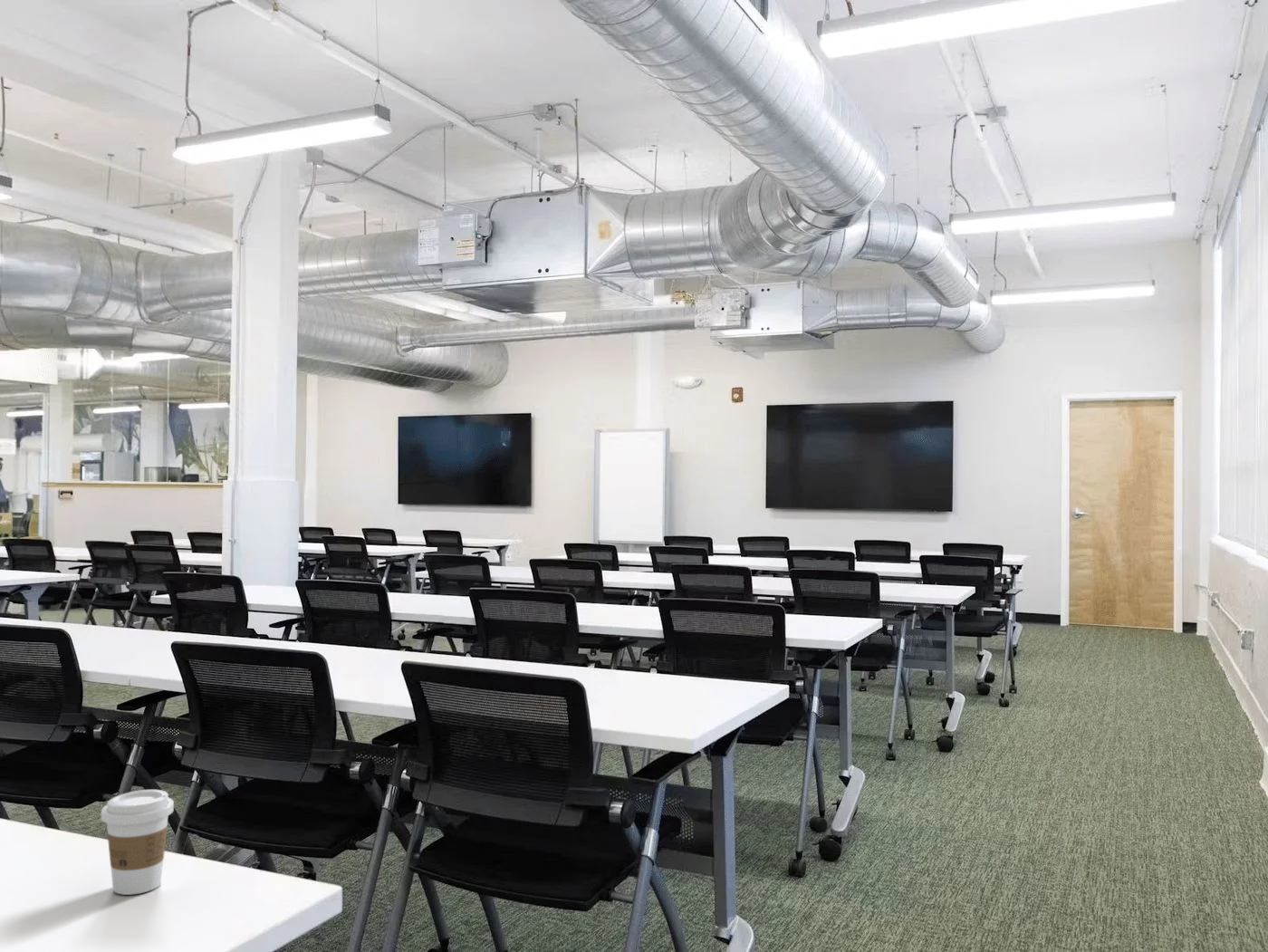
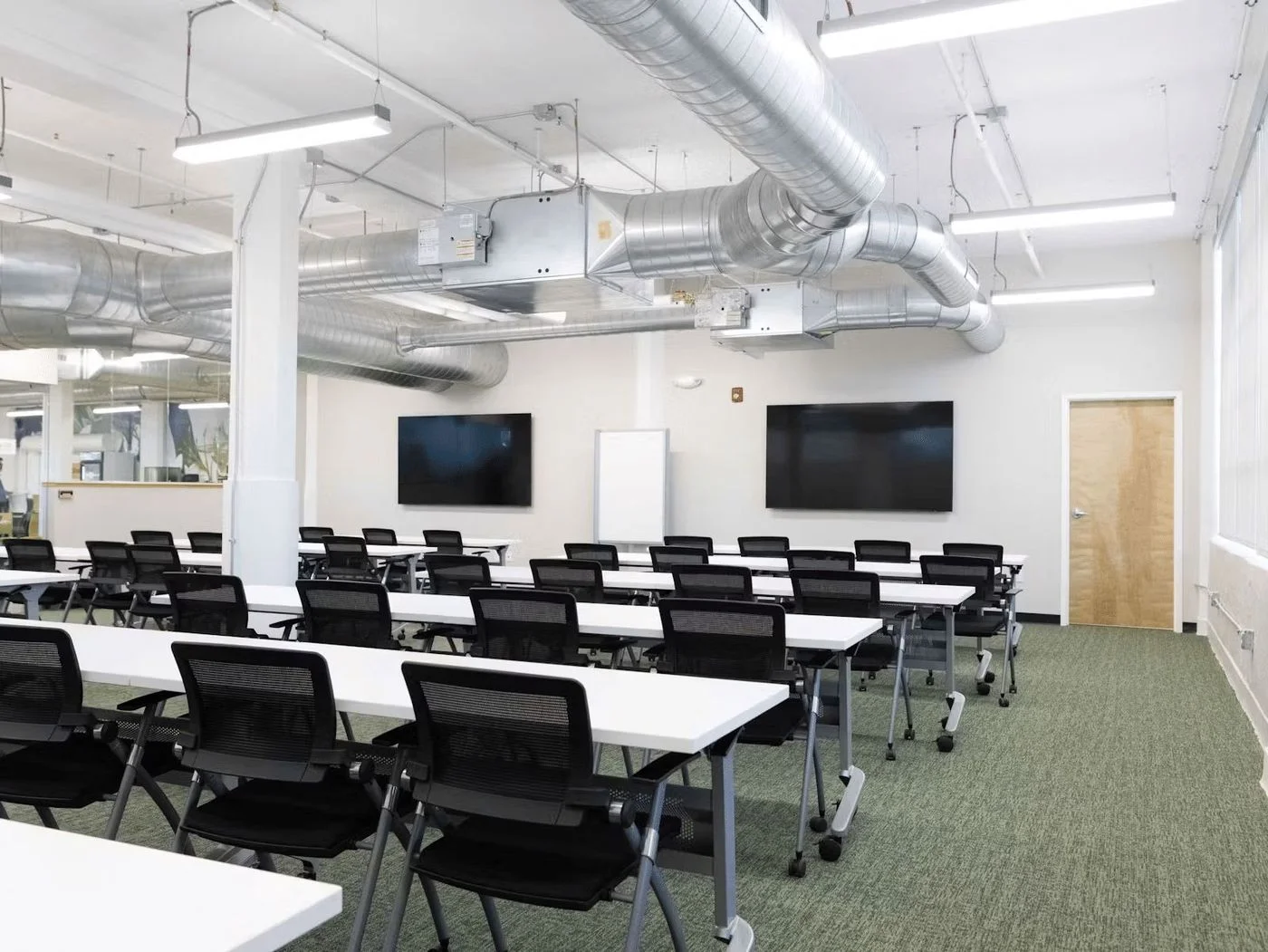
- coffee cup [101,789,175,896]
